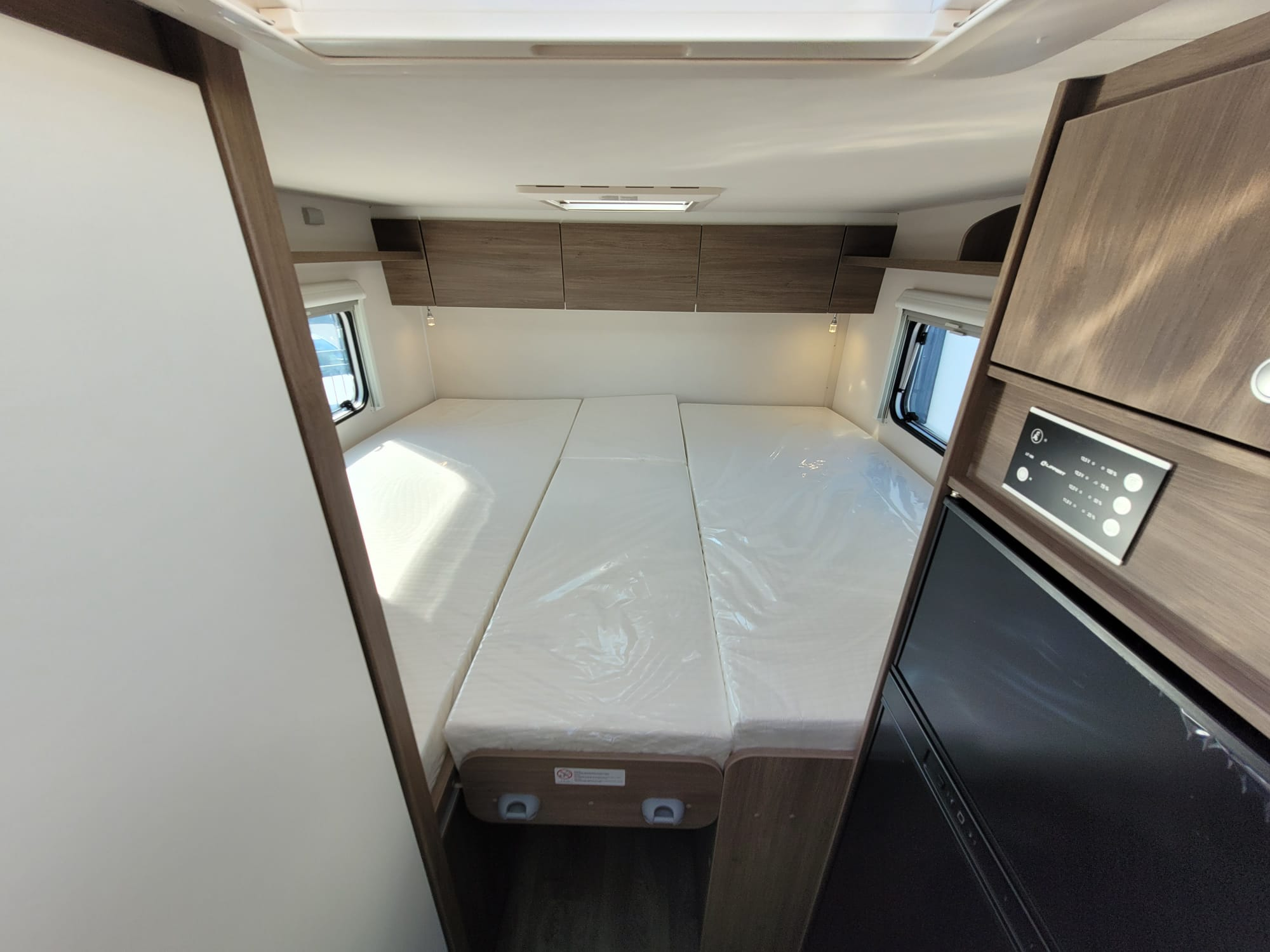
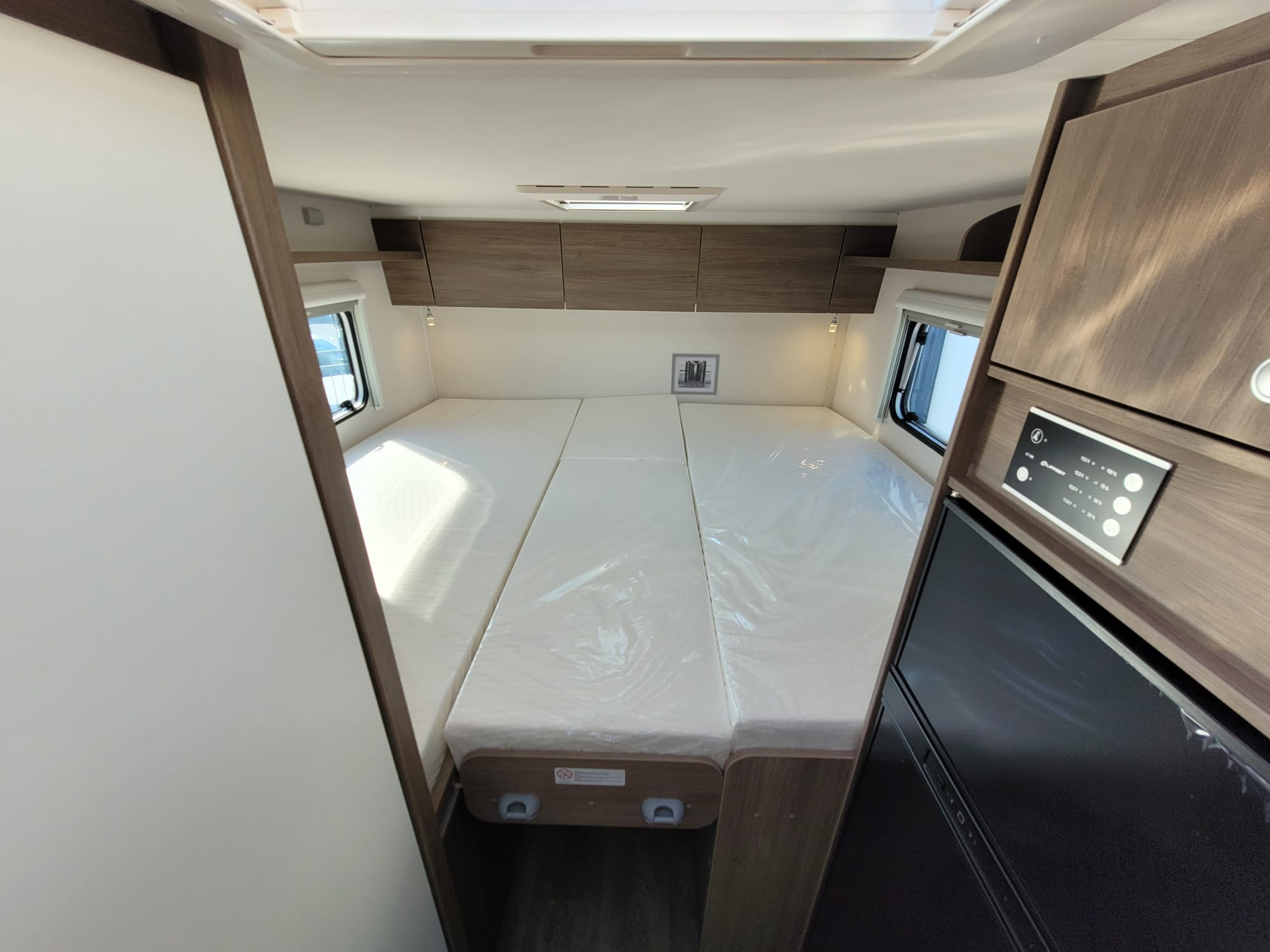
+ wall art [671,353,721,395]
